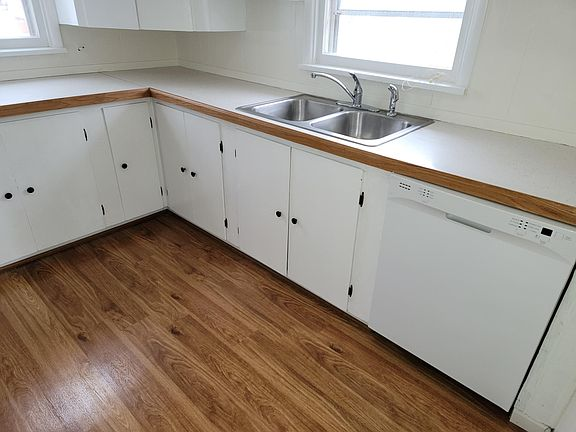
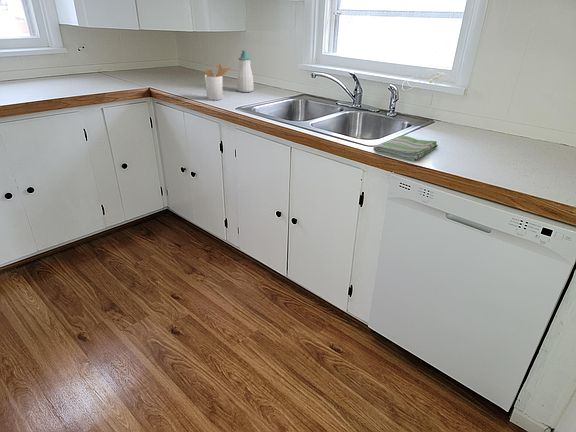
+ dish towel [372,135,439,162]
+ utensil holder [204,62,232,101]
+ soap bottle [236,49,254,93]
